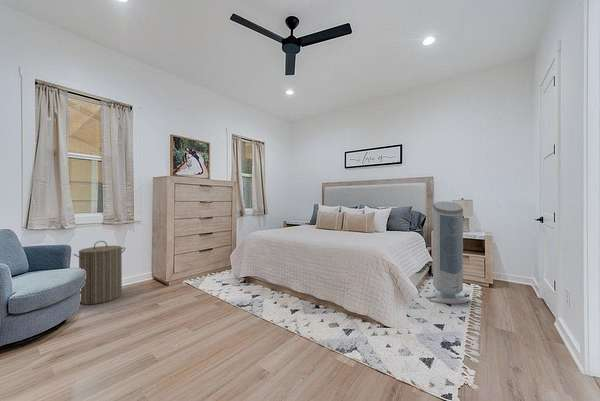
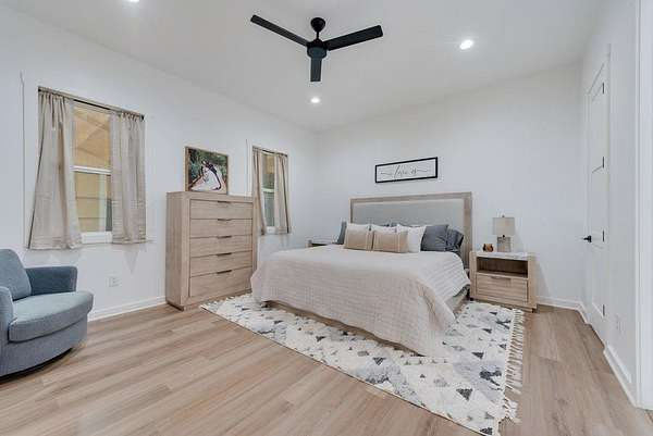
- air purifier [425,201,471,305]
- laundry hamper [72,240,127,305]
